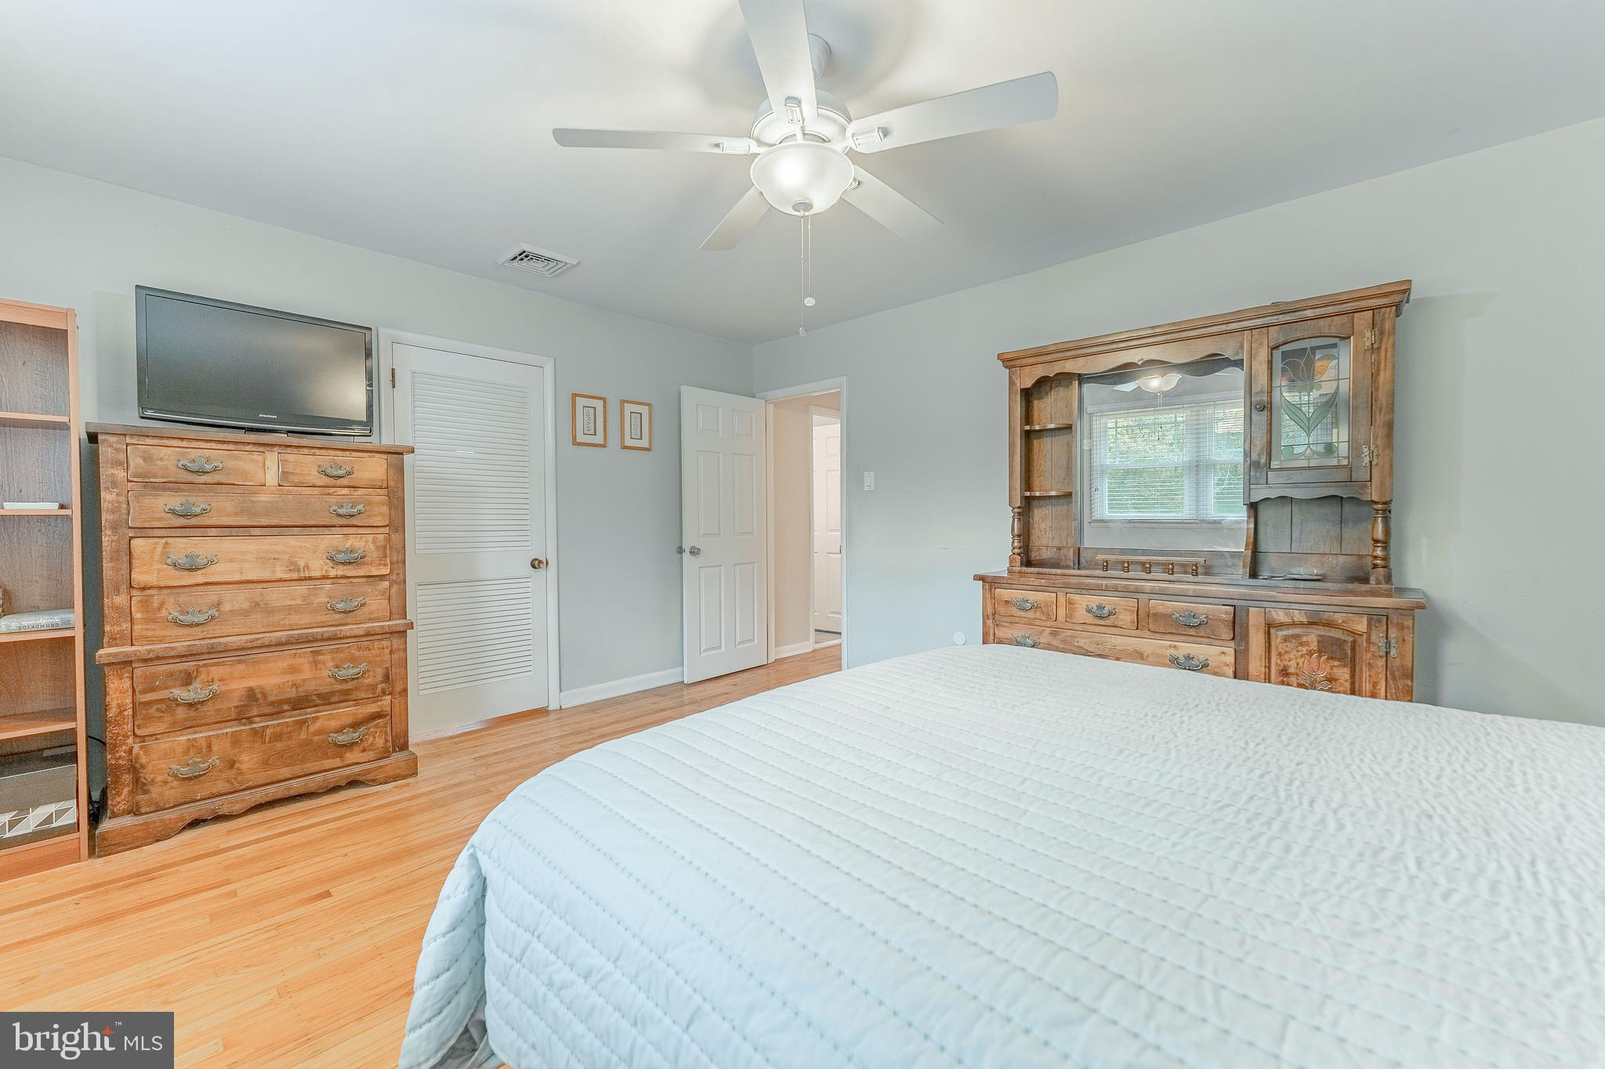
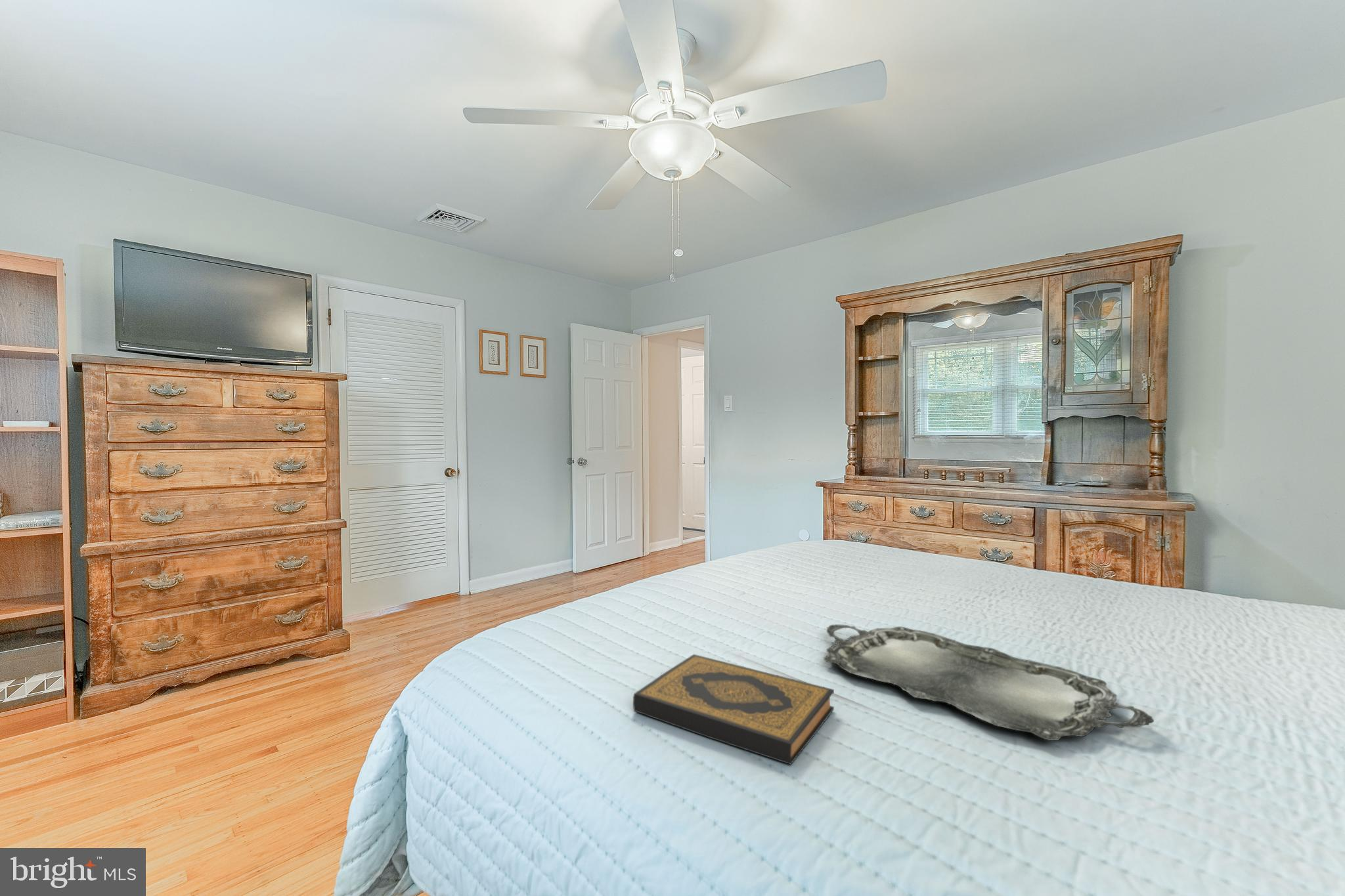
+ hardback book [632,654,835,765]
+ serving tray [823,624,1155,741]
